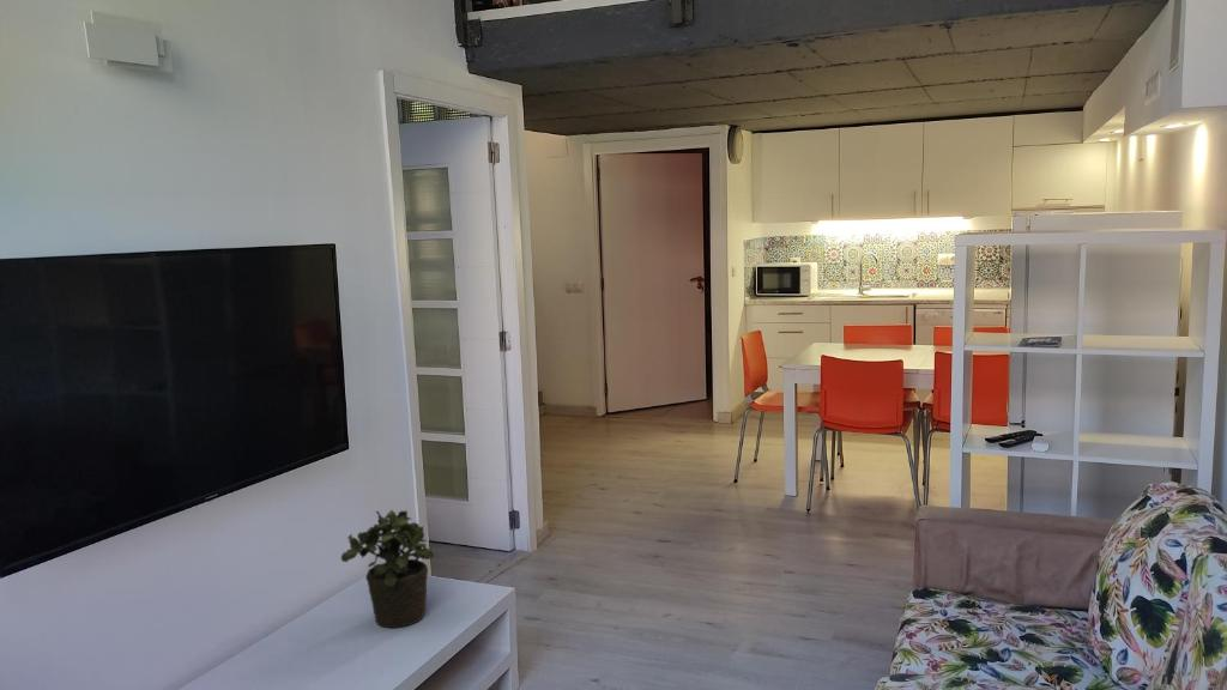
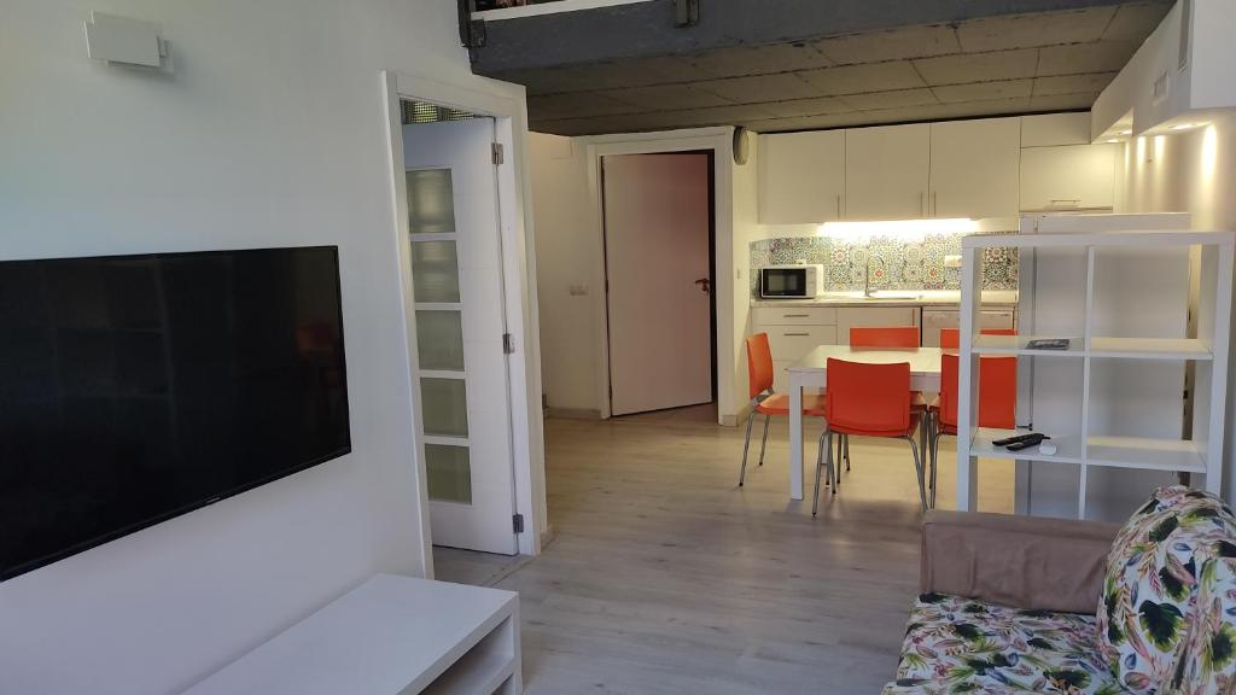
- potted plant [340,509,435,629]
